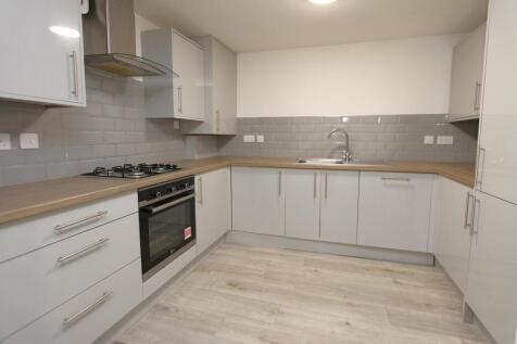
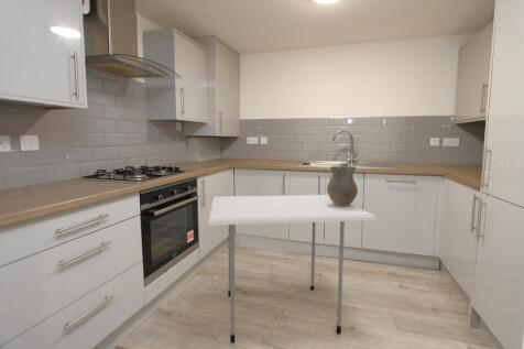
+ ceramic pitcher [326,165,359,207]
+ dining table [207,194,378,345]
